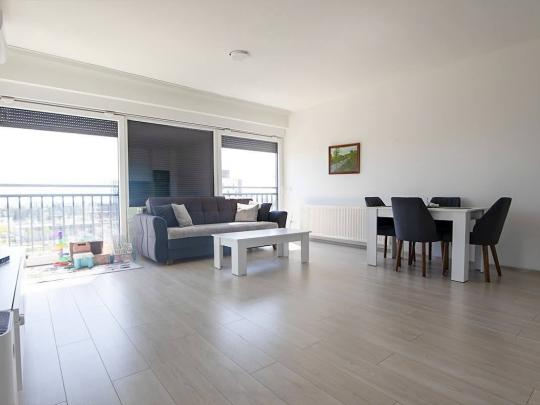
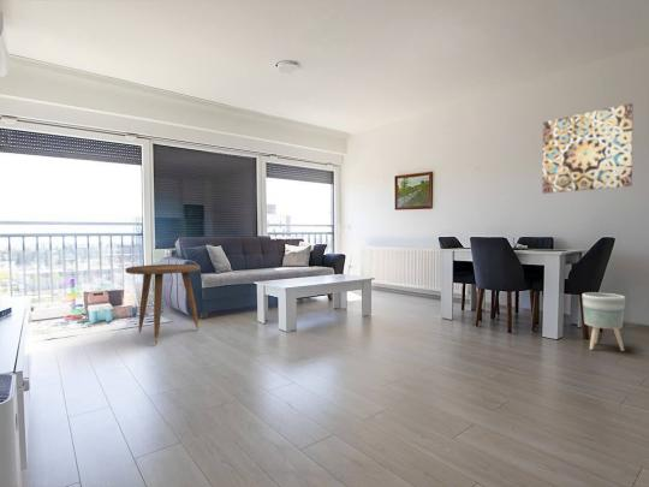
+ side table [125,263,201,346]
+ planter [580,291,626,352]
+ wall art [542,102,633,195]
